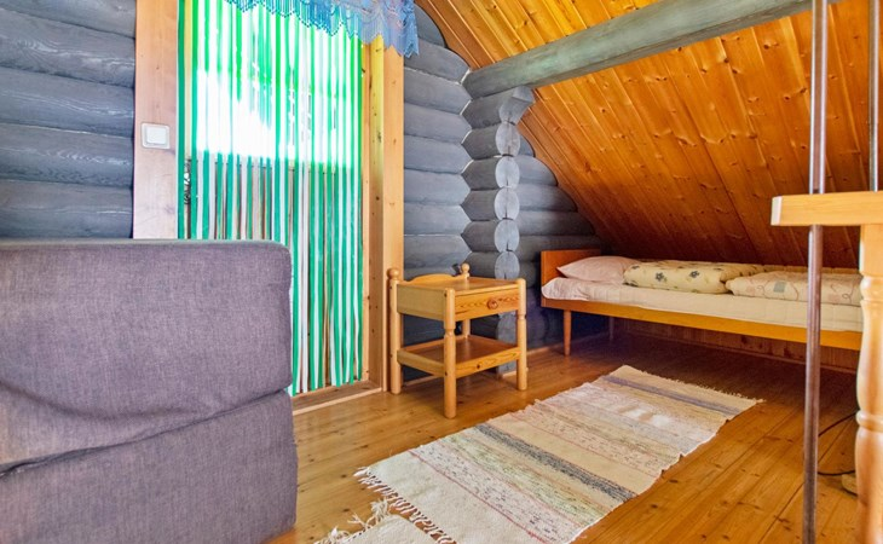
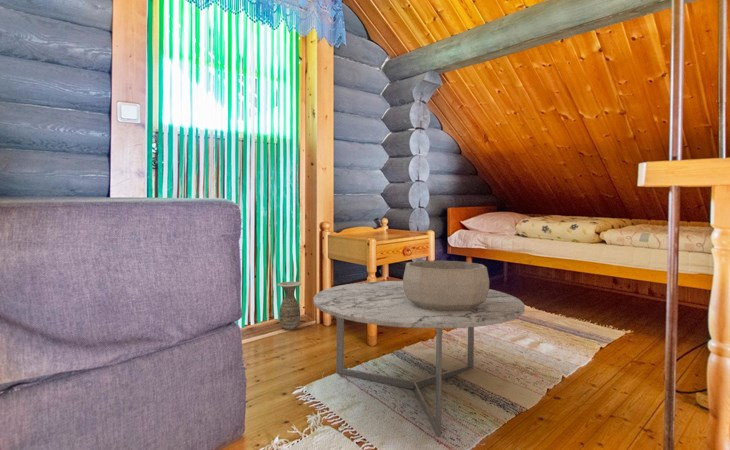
+ decorative bowl [402,260,490,311]
+ coffee table [313,280,526,438]
+ ceramic jug [276,281,302,331]
